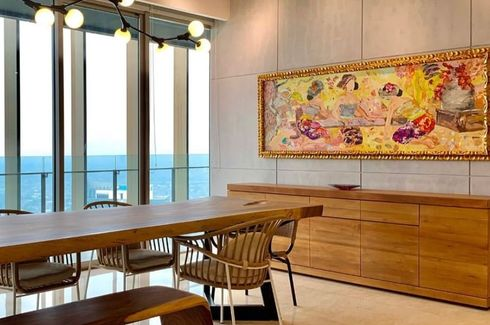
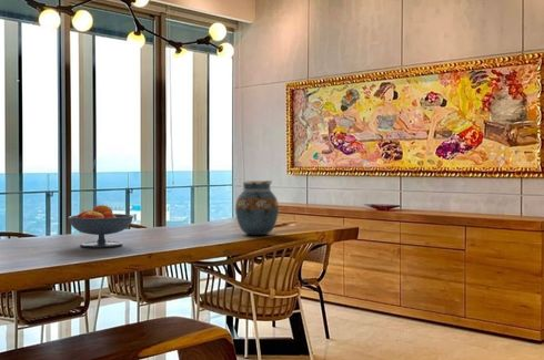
+ fruit bowl [67,204,134,248]
+ vase [234,179,280,236]
